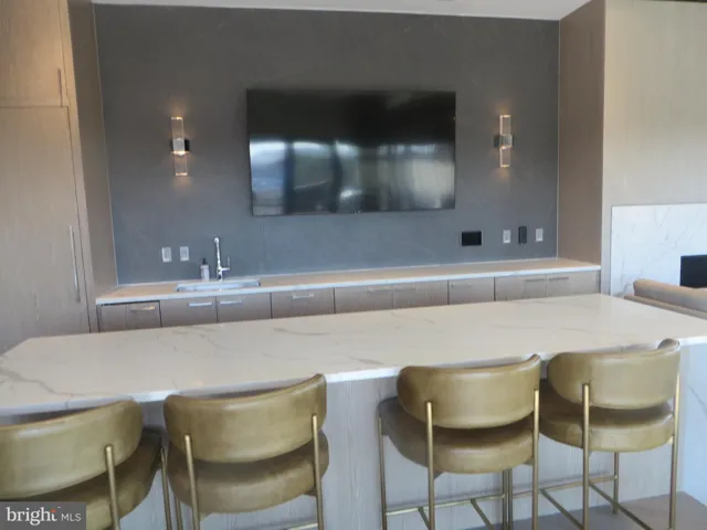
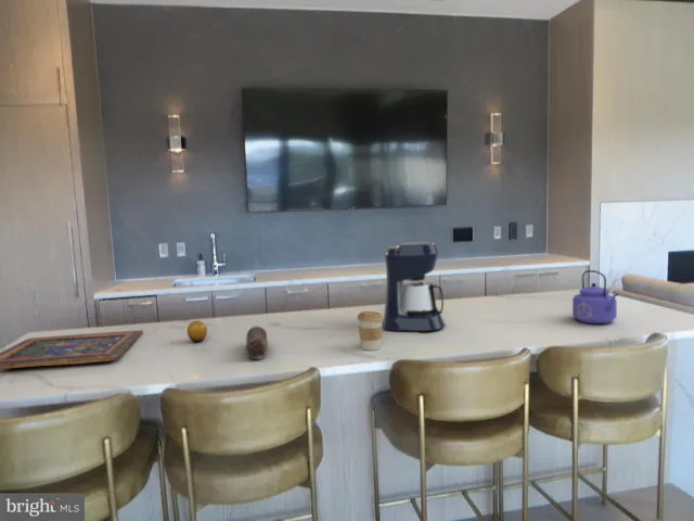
+ kettle [571,269,619,325]
+ fruit [187,319,208,343]
+ painted panel [0,329,144,370]
+ candle [245,326,269,360]
+ coffee maker [382,241,447,332]
+ coffee cup [356,310,384,352]
